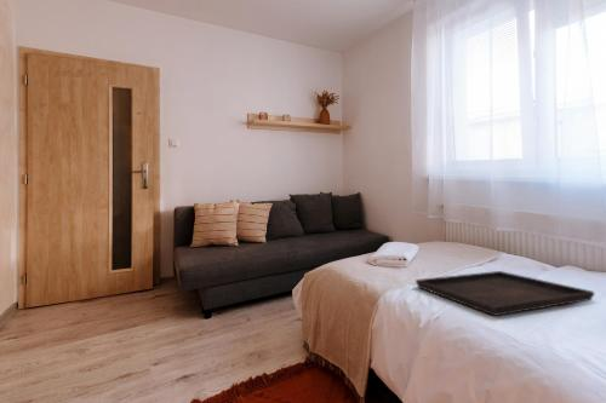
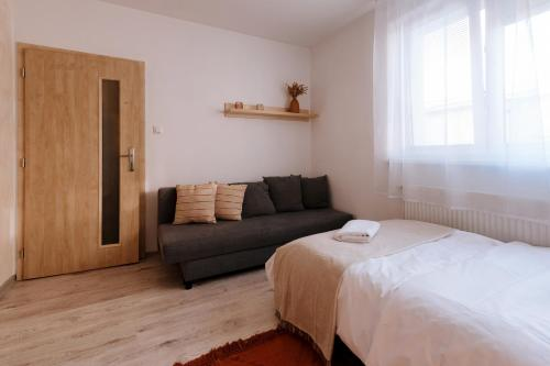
- serving tray [415,270,595,317]
